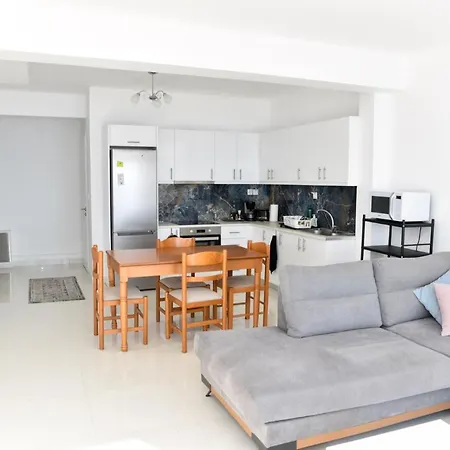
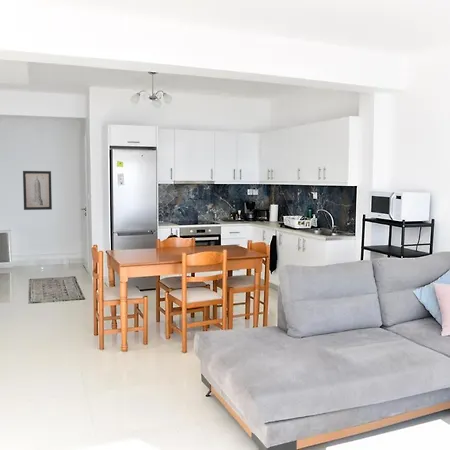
+ wall art [22,170,53,211]
